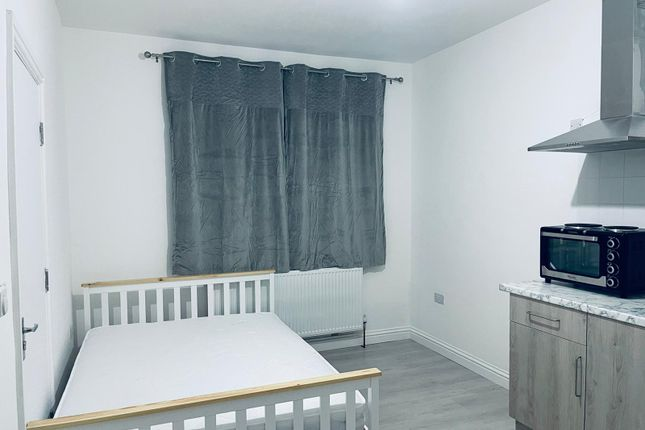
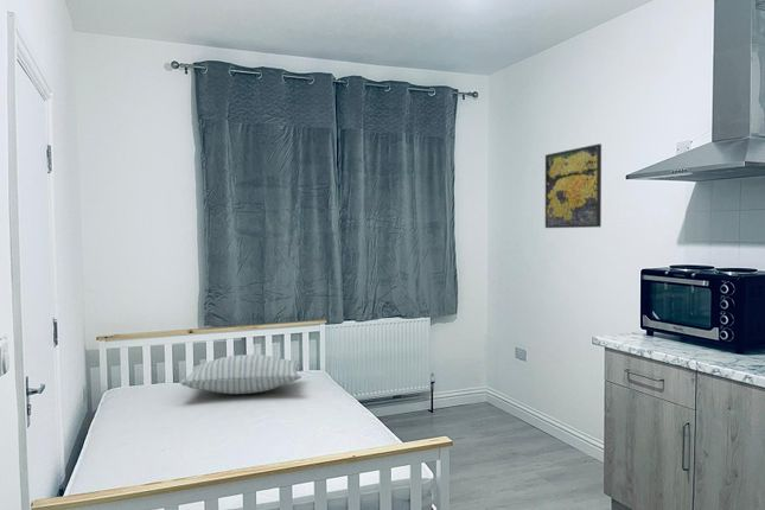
+ pillow [179,353,302,395]
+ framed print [544,142,603,229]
